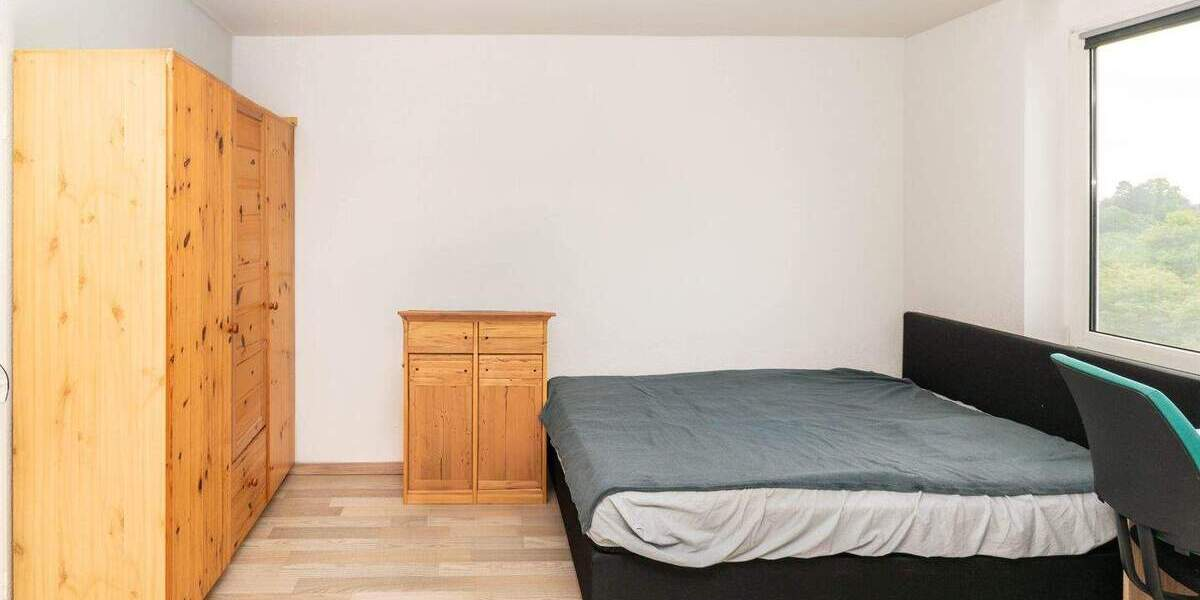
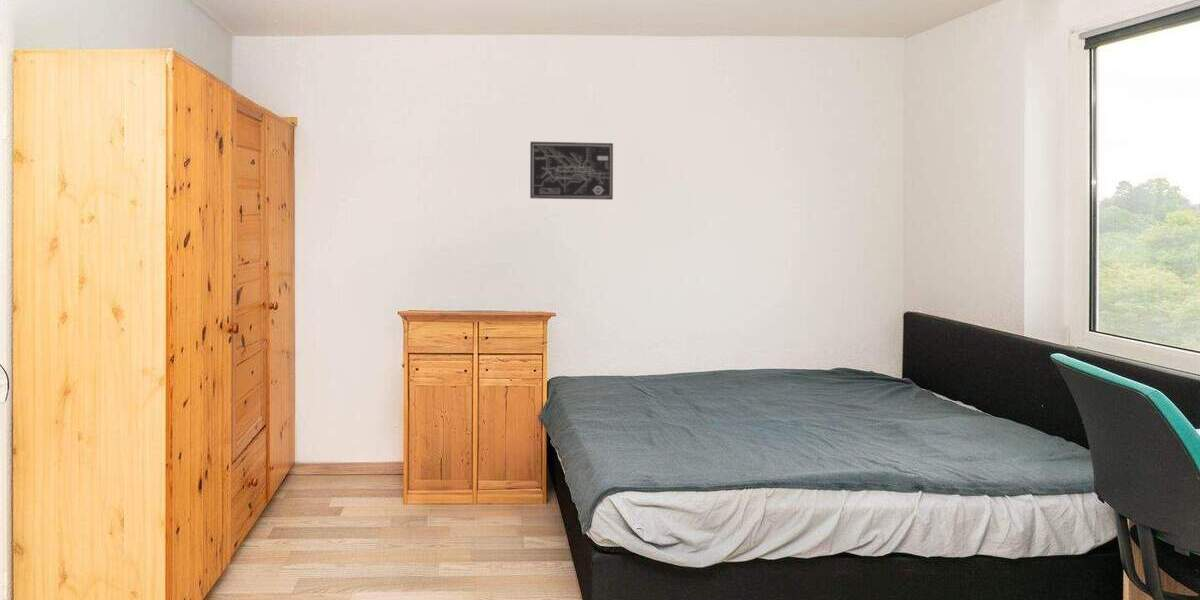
+ wall art [529,141,614,201]
